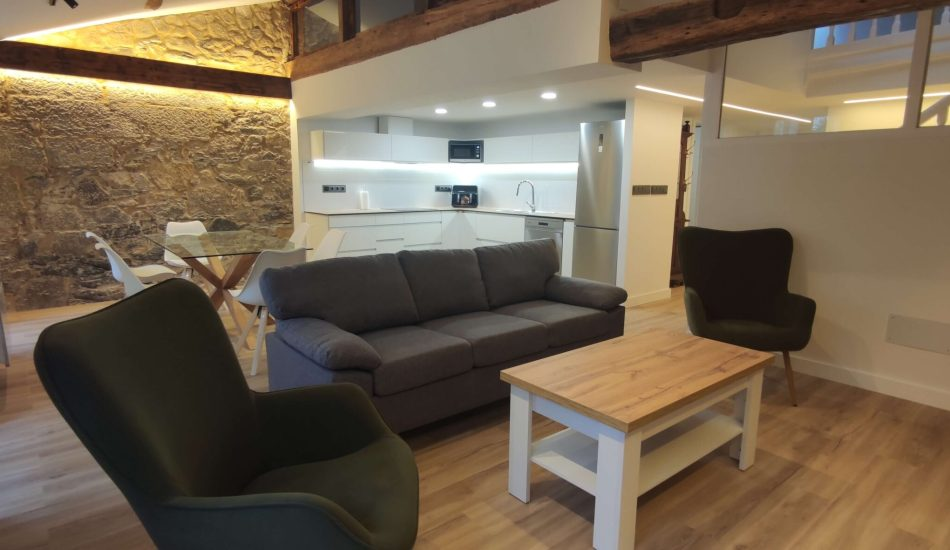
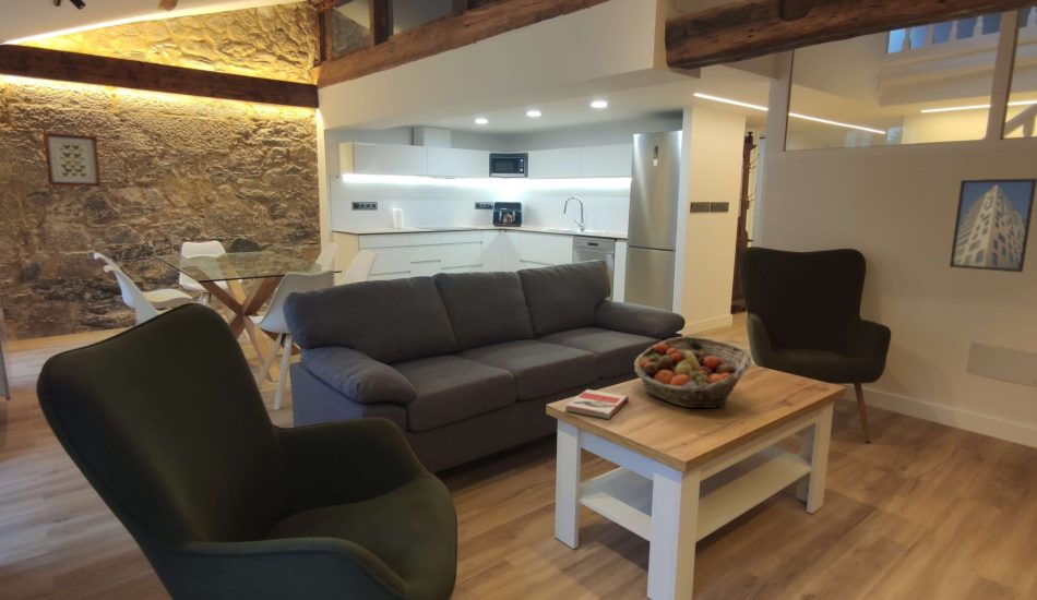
+ wall art [43,132,102,188]
+ fruit basket [633,335,752,409]
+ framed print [949,177,1037,274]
+ book [564,388,630,420]
